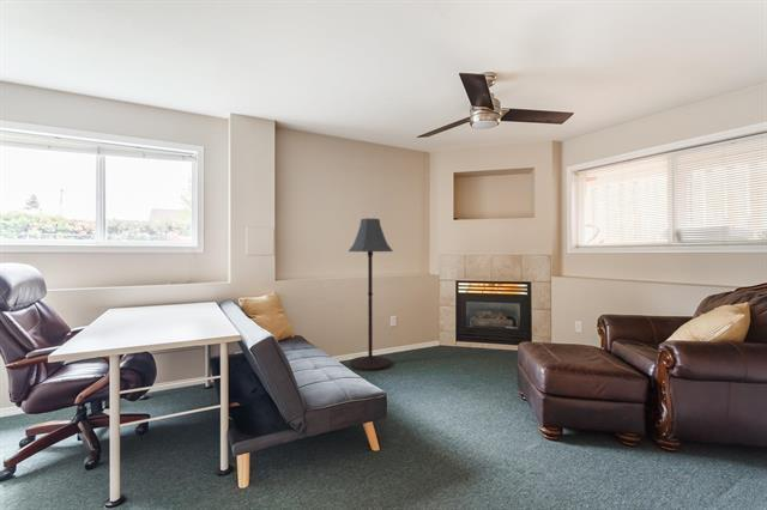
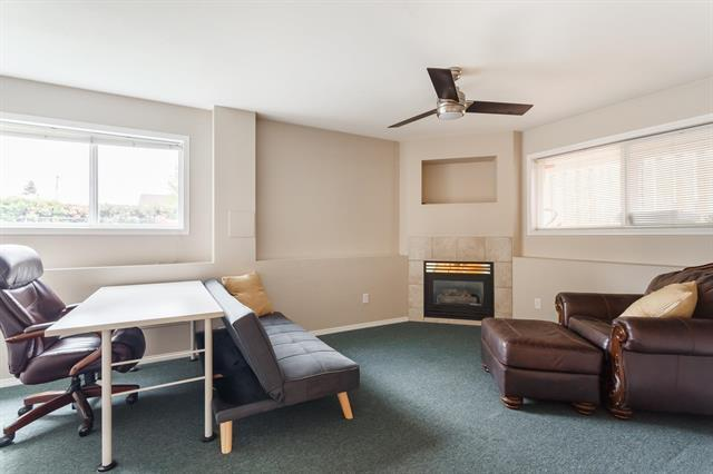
- floor lamp [348,217,394,372]
